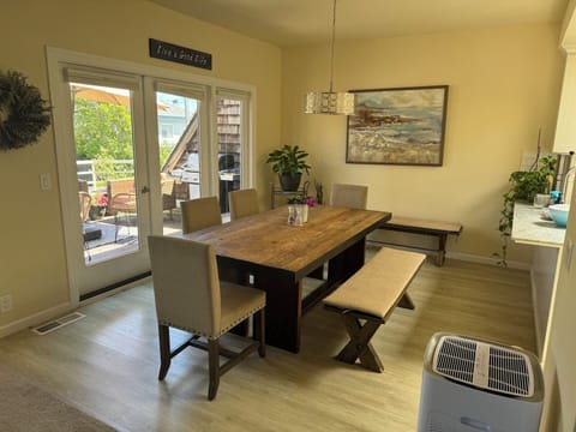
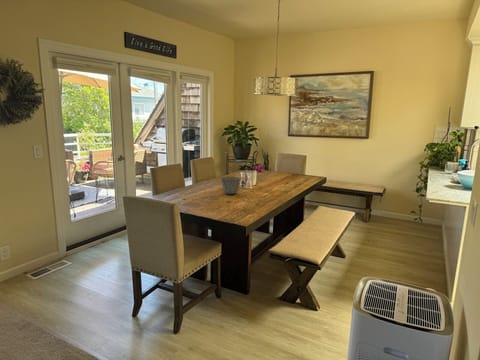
+ cup [220,176,241,195]
